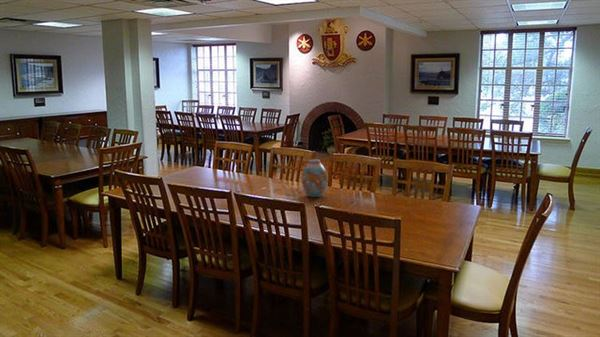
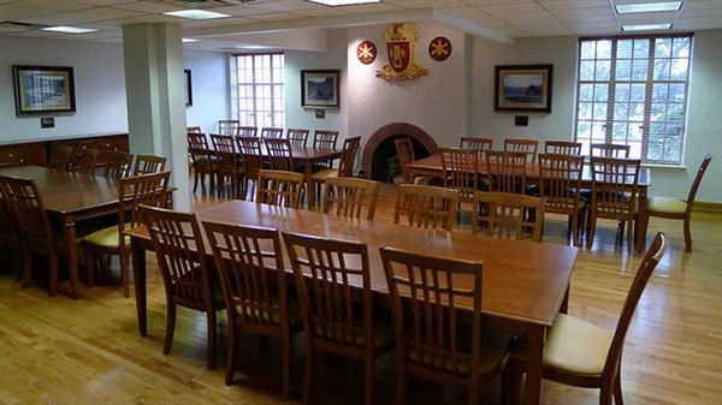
- vase [300,159,329,198]
